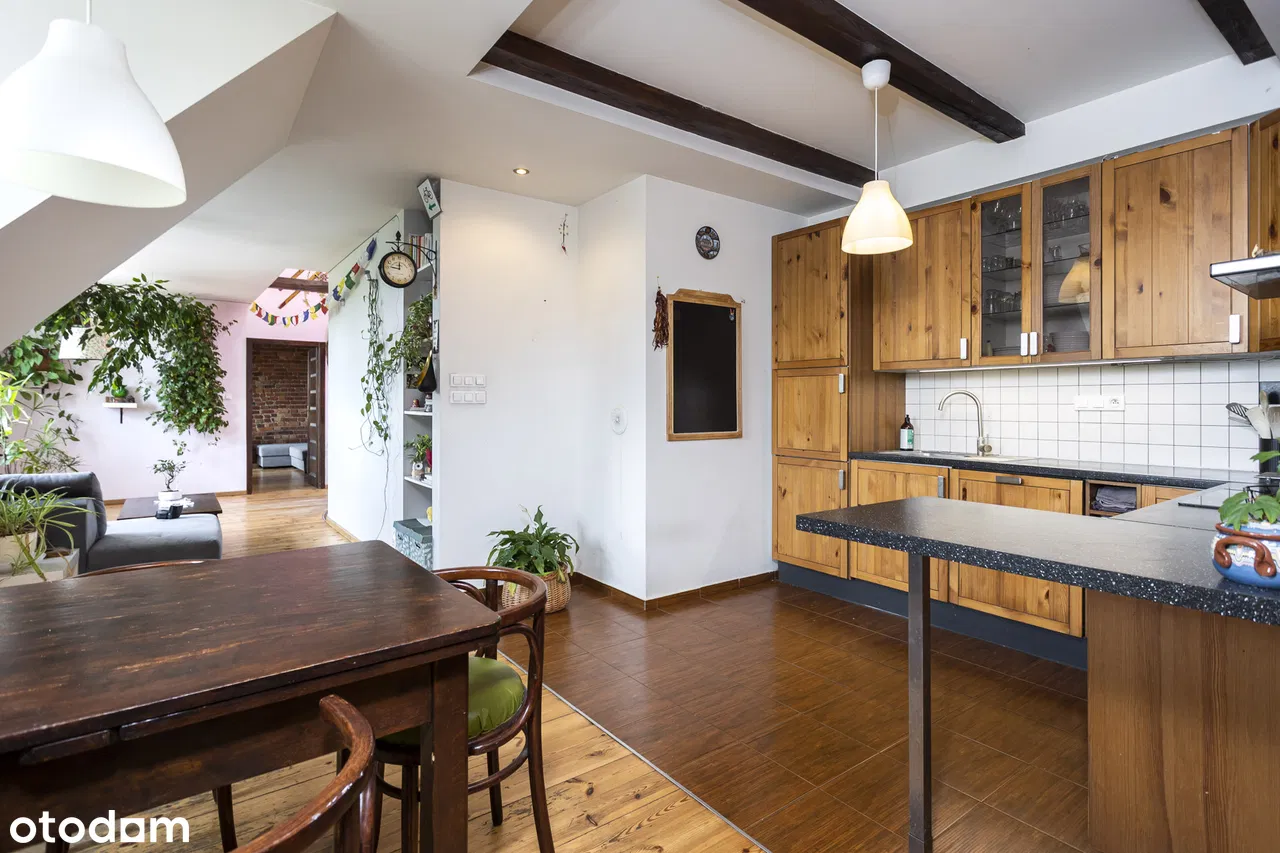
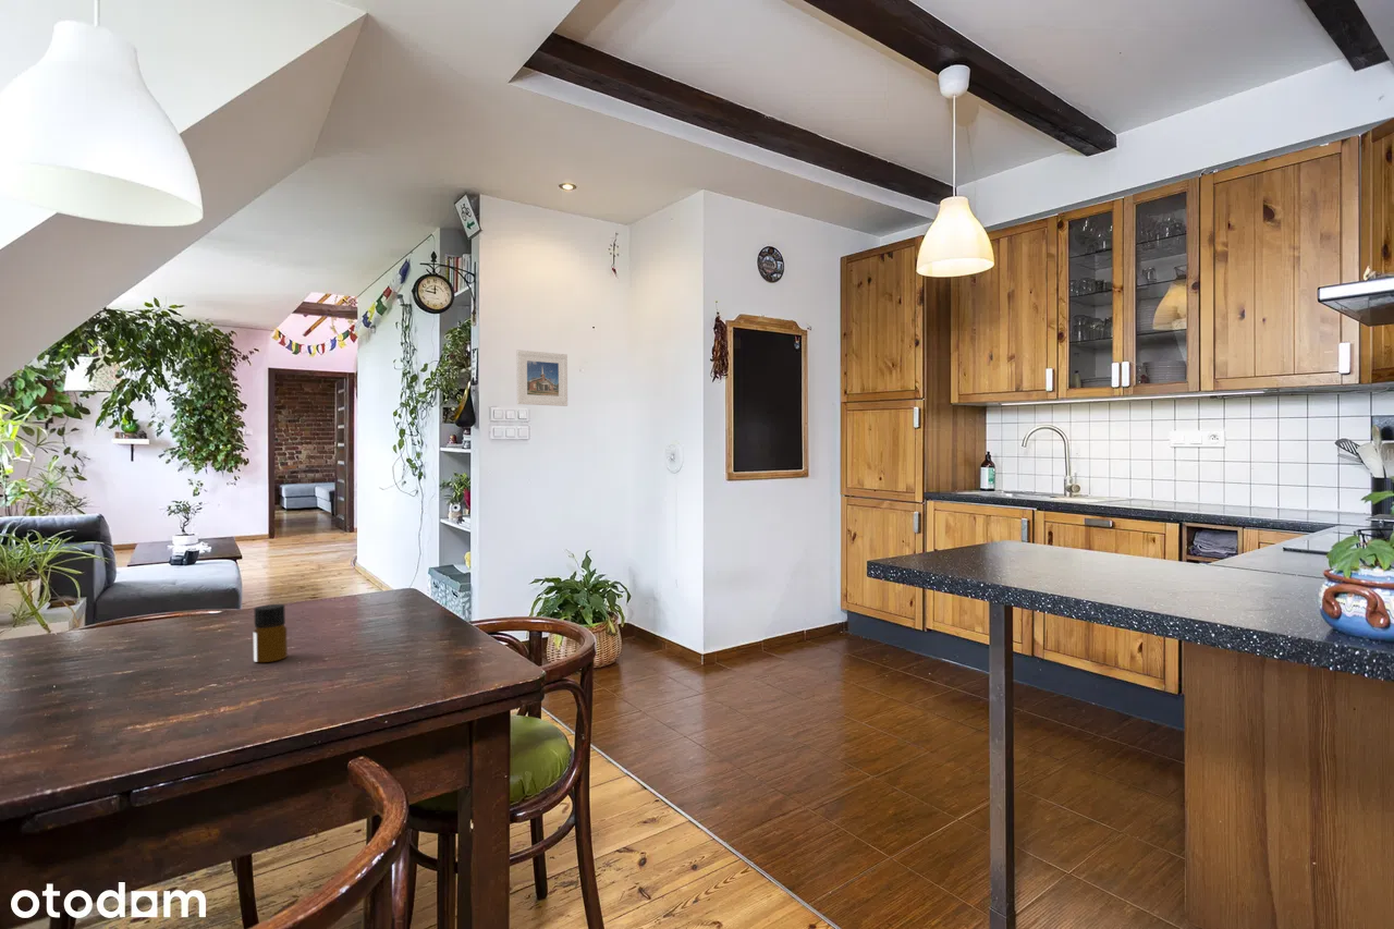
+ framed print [515,350,568,407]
+ bottle [253,603,289,663]
